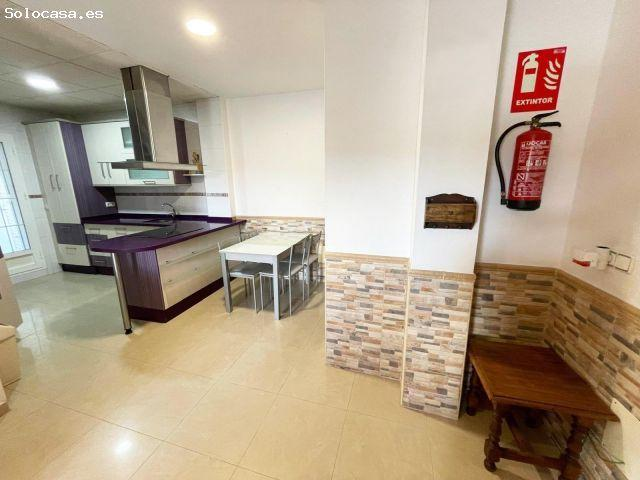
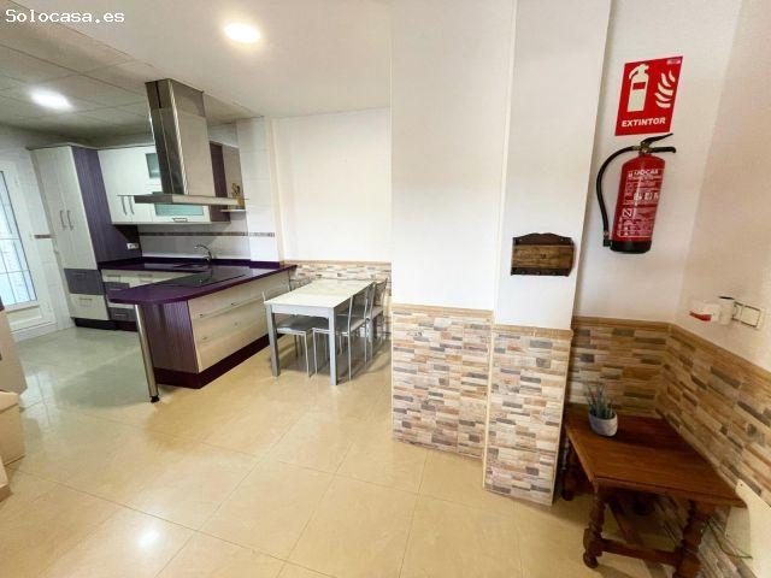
+ potted plant [584,377,618,437]
